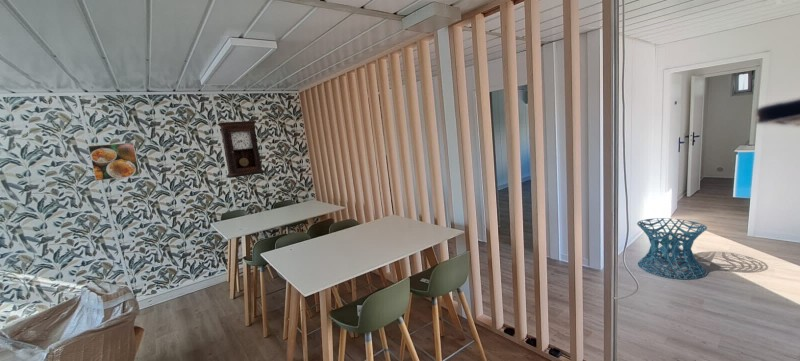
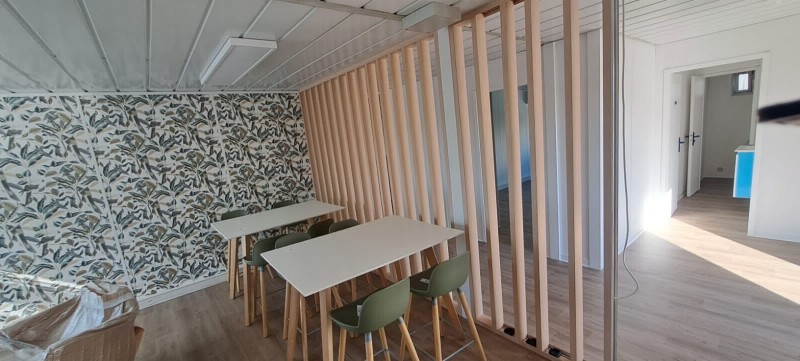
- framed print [87,142,141,182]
- pendulum clock [216,120,266,179]
- stool [636,217,708,280]
